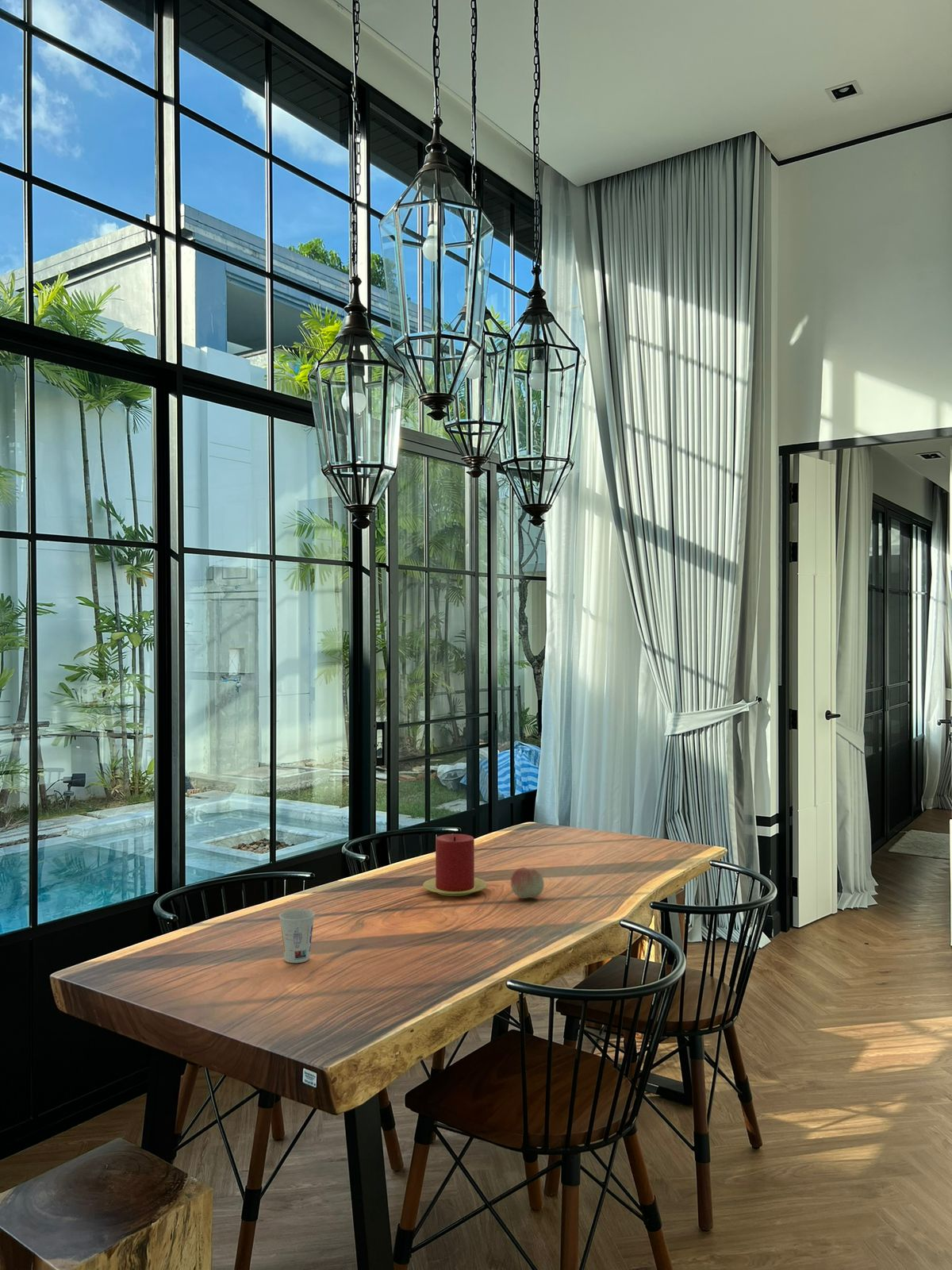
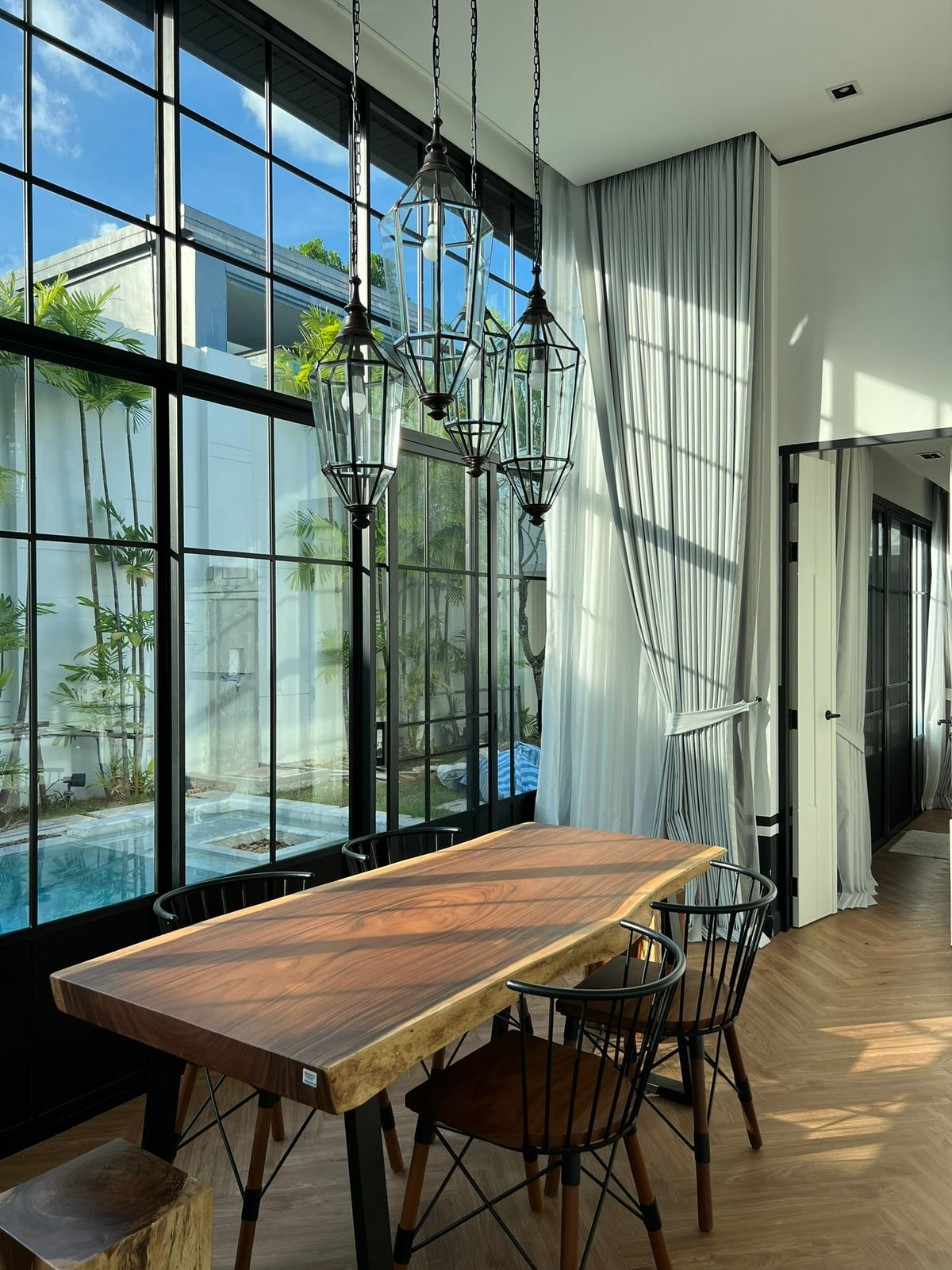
- cup [278,908,316,964]
- candle [422,833,488,897]
- fruit [510,867,545,899]
